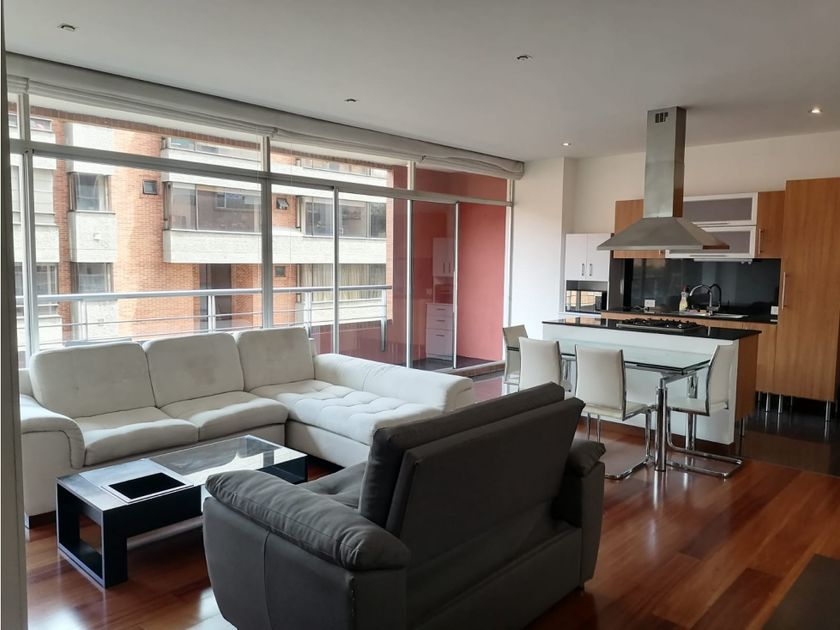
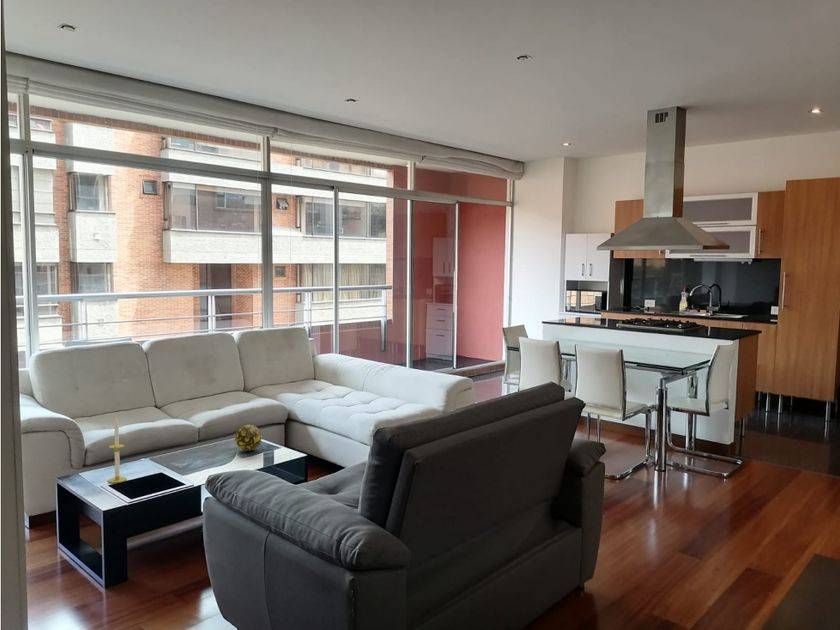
+ decorative ball [234,424,263,452]
+ candle [107,417,128,484]
